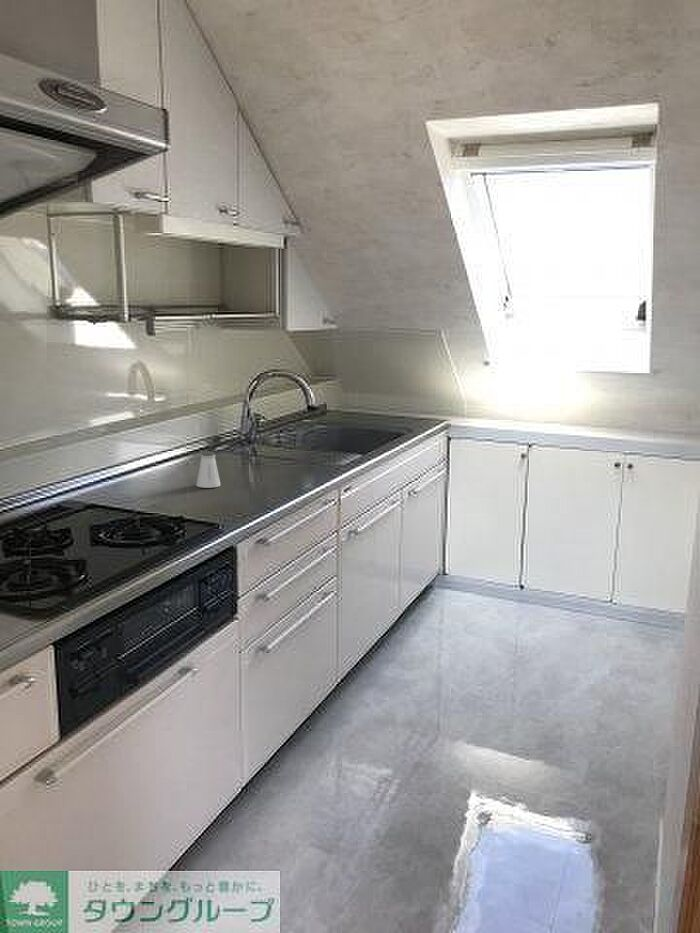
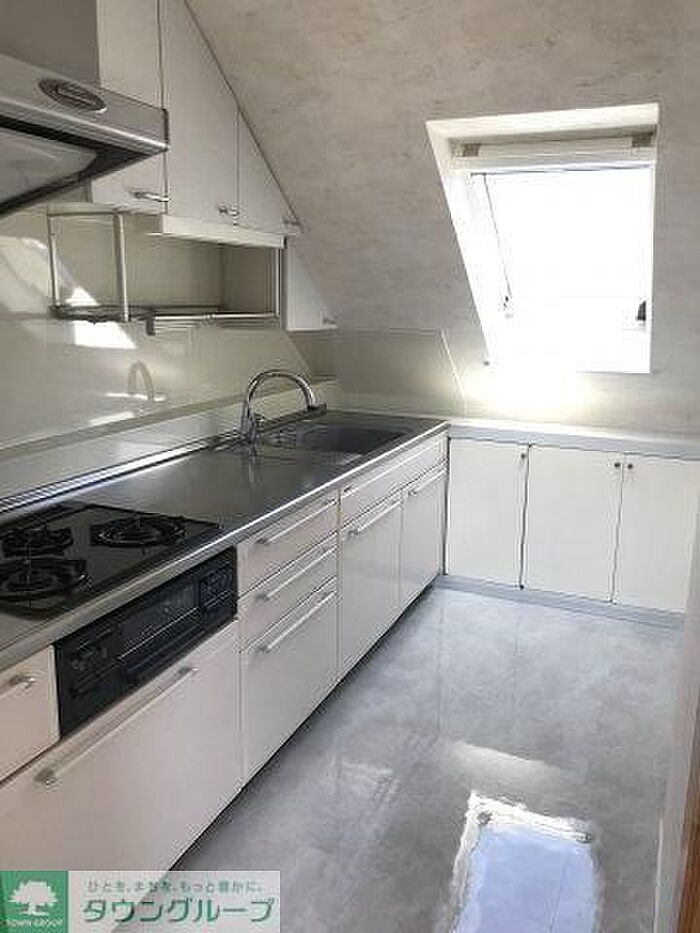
- saltshaker [195,451,222,489]
